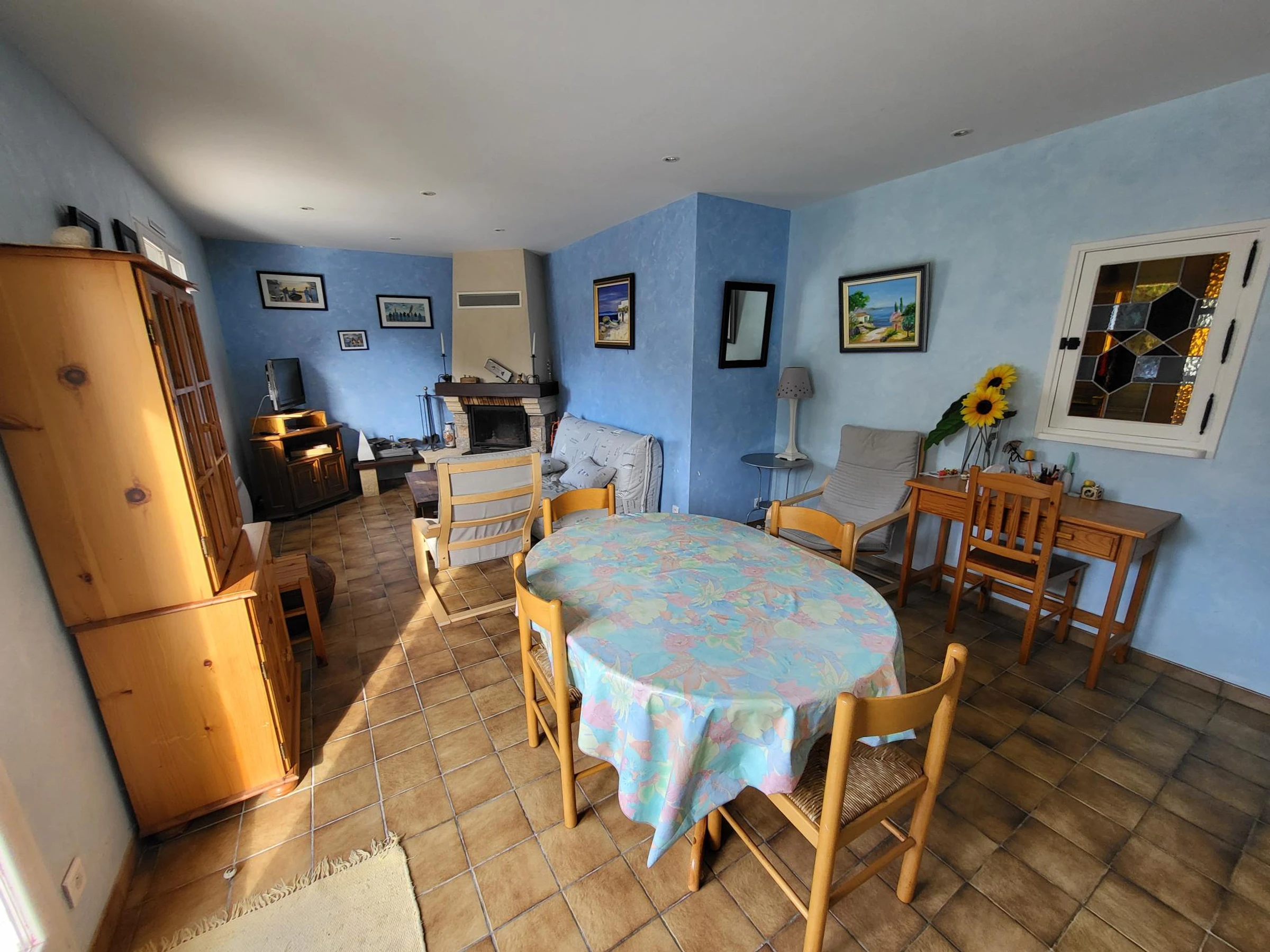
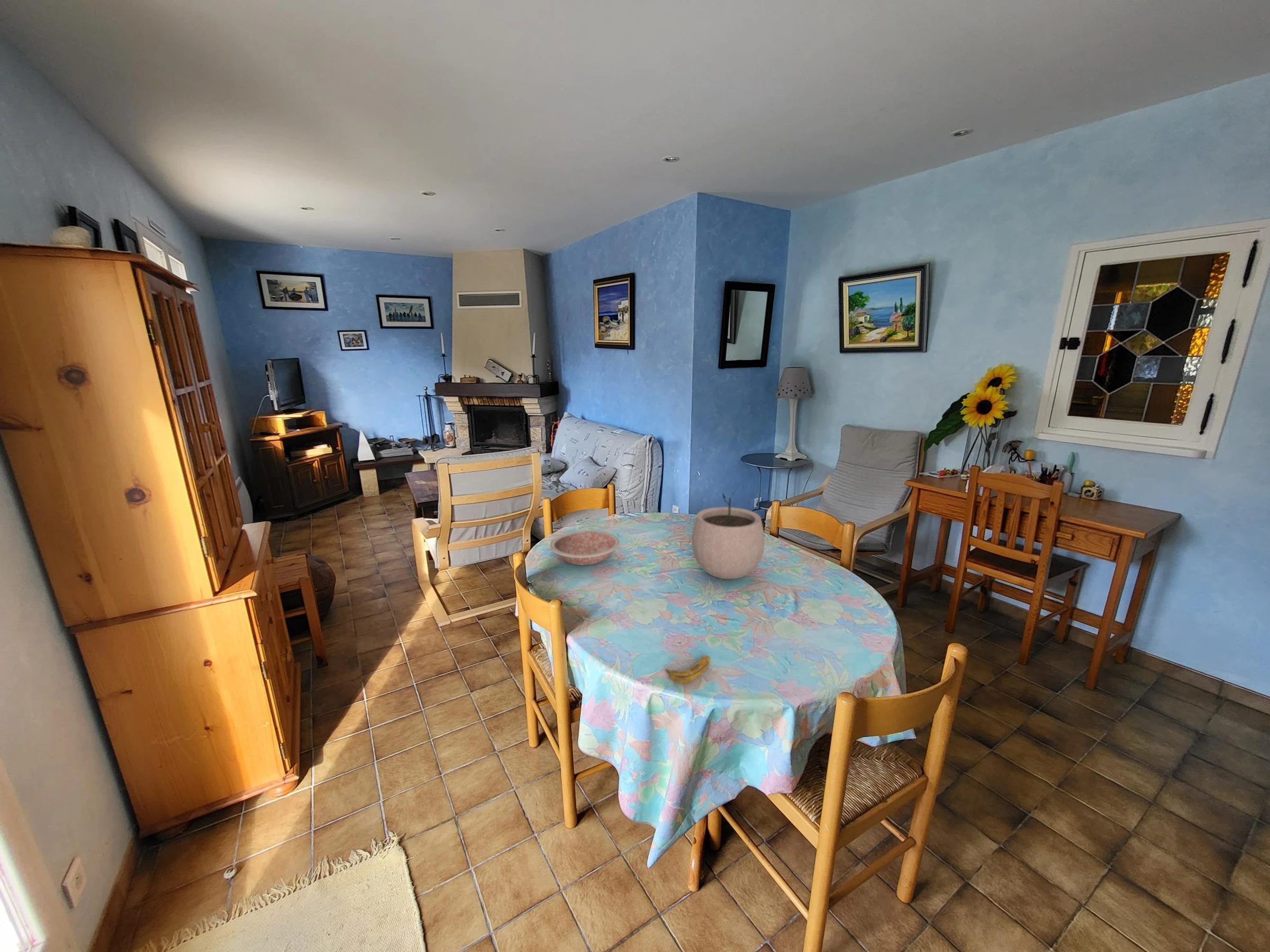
+ plant pot [691,490,765,580]
+ bowl [549,530,620,565]
+ banana [665,655,711,684]
